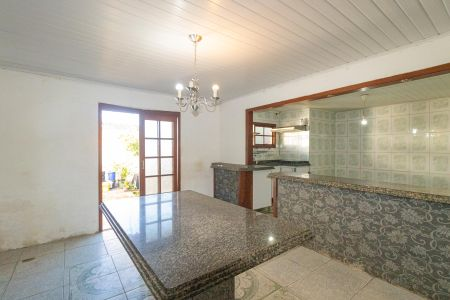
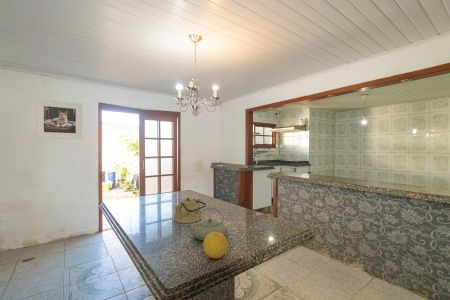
+ teapot [186,207,229,242]
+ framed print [35,98,84,140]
+ kettle [173,196,207,224]
+ fruit [202,232,229,259]
